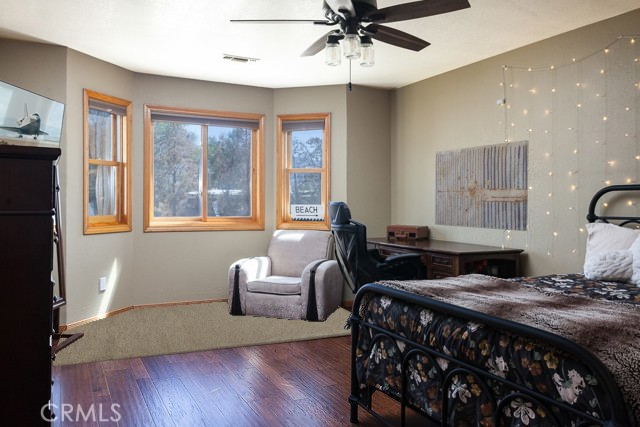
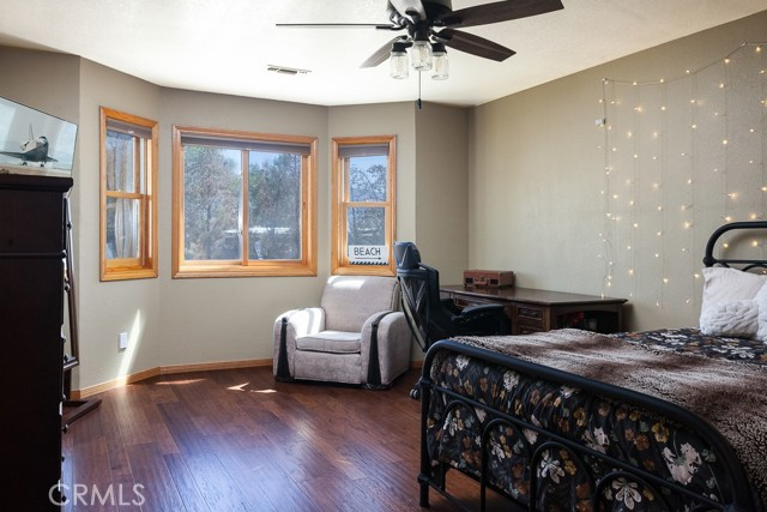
- rug [52,301,352,367]
- wall art [434,139,530,232]
